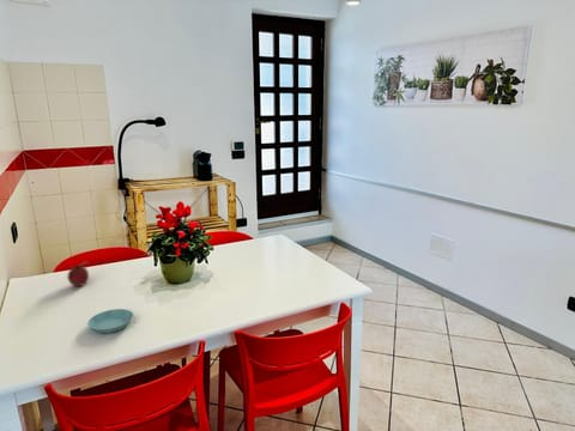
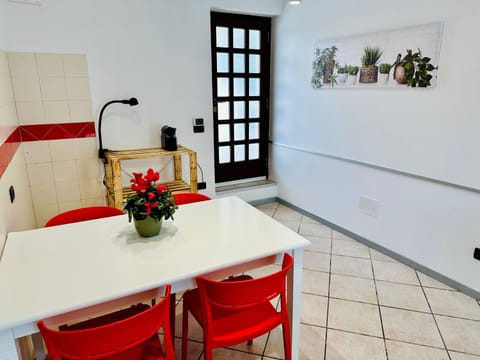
- fruit [66,261,91,287]
- saucer [86,308,134,334]
